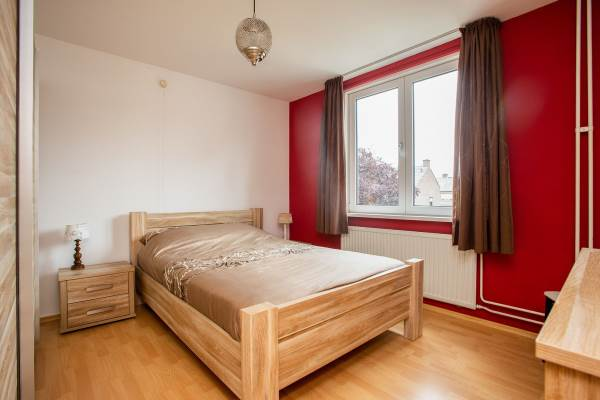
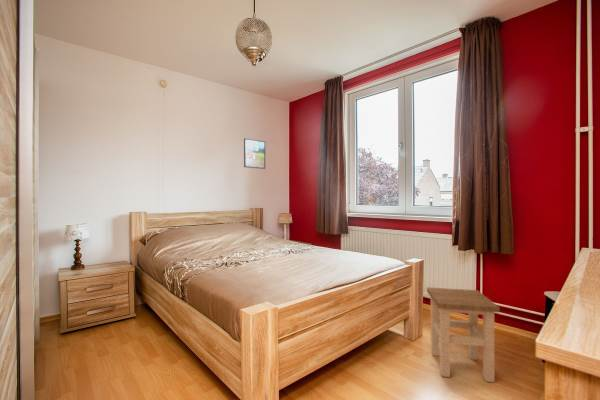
+ stool [426,286,500,383]
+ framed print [243,137,266,170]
